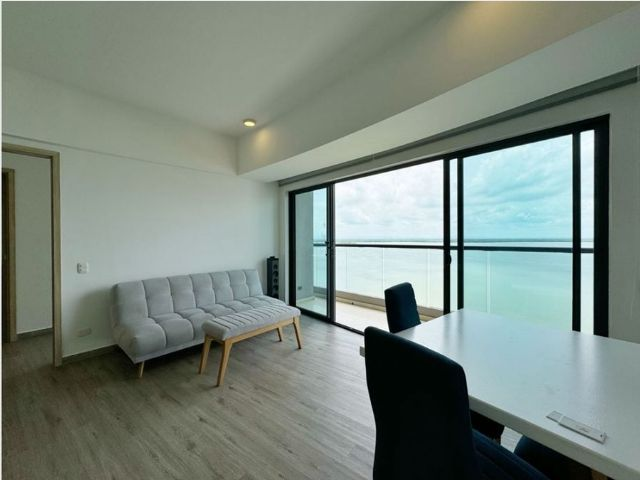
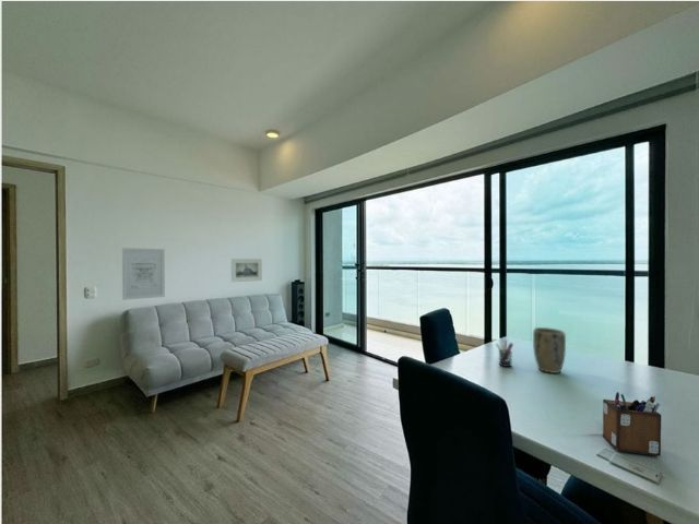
+ wall art [121,247,166,301]
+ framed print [230,258,263,283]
+ desk organizer [602,391,662,457]
+ pen holder [495,338,514,368]
+ plant pot [532,326,567,374]
